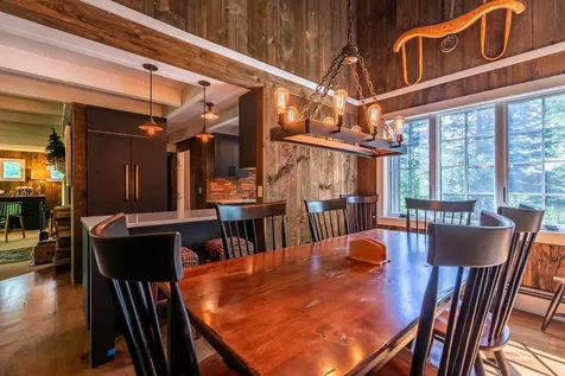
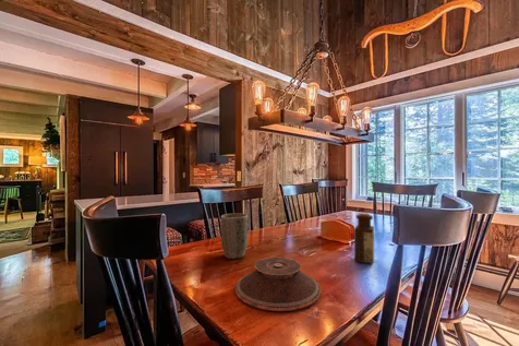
+ bottle [353,212,375,265]
+ plate [233,256,322,313]
+ plant pot [219,213,250,260]
